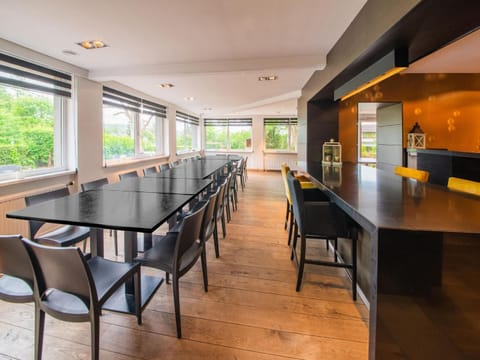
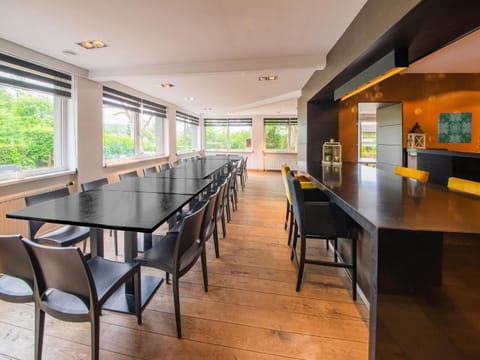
+ wall art [437,111,473,145]
